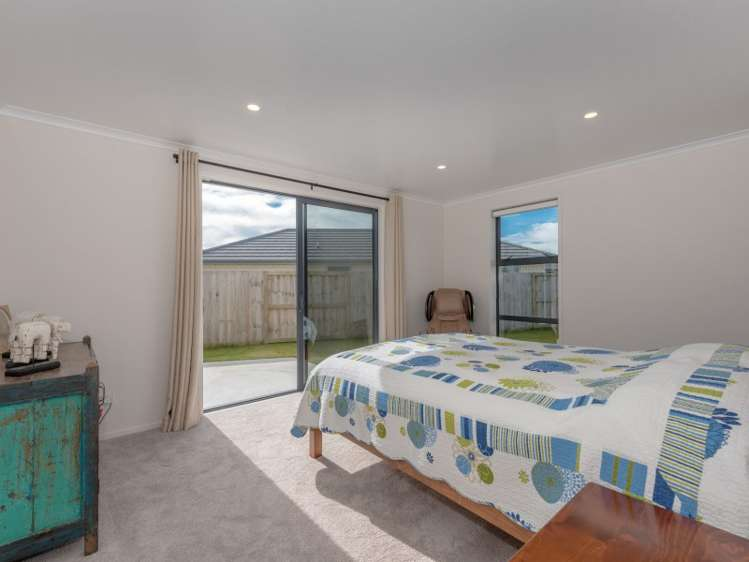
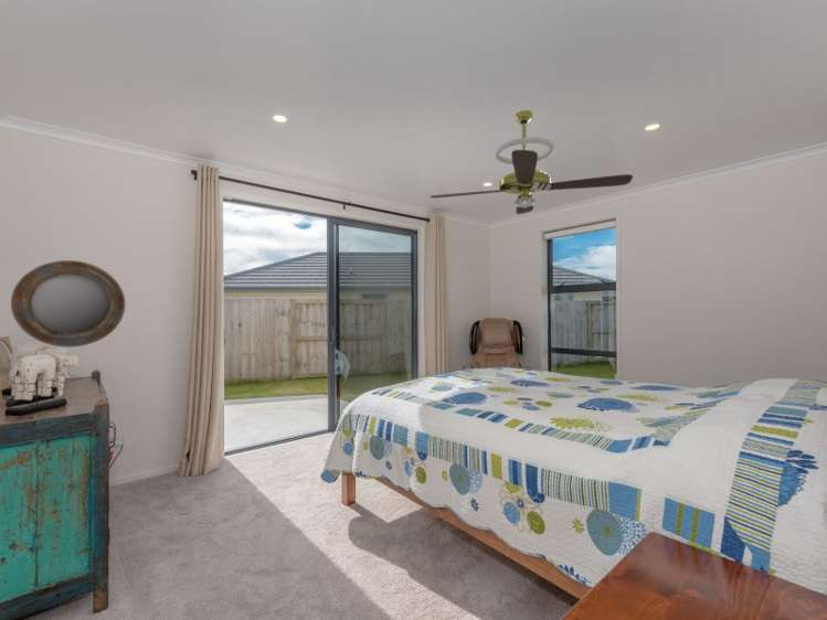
+ home mirror [10,259,126,349]
+ ceiling fan [430,109,634,215]
